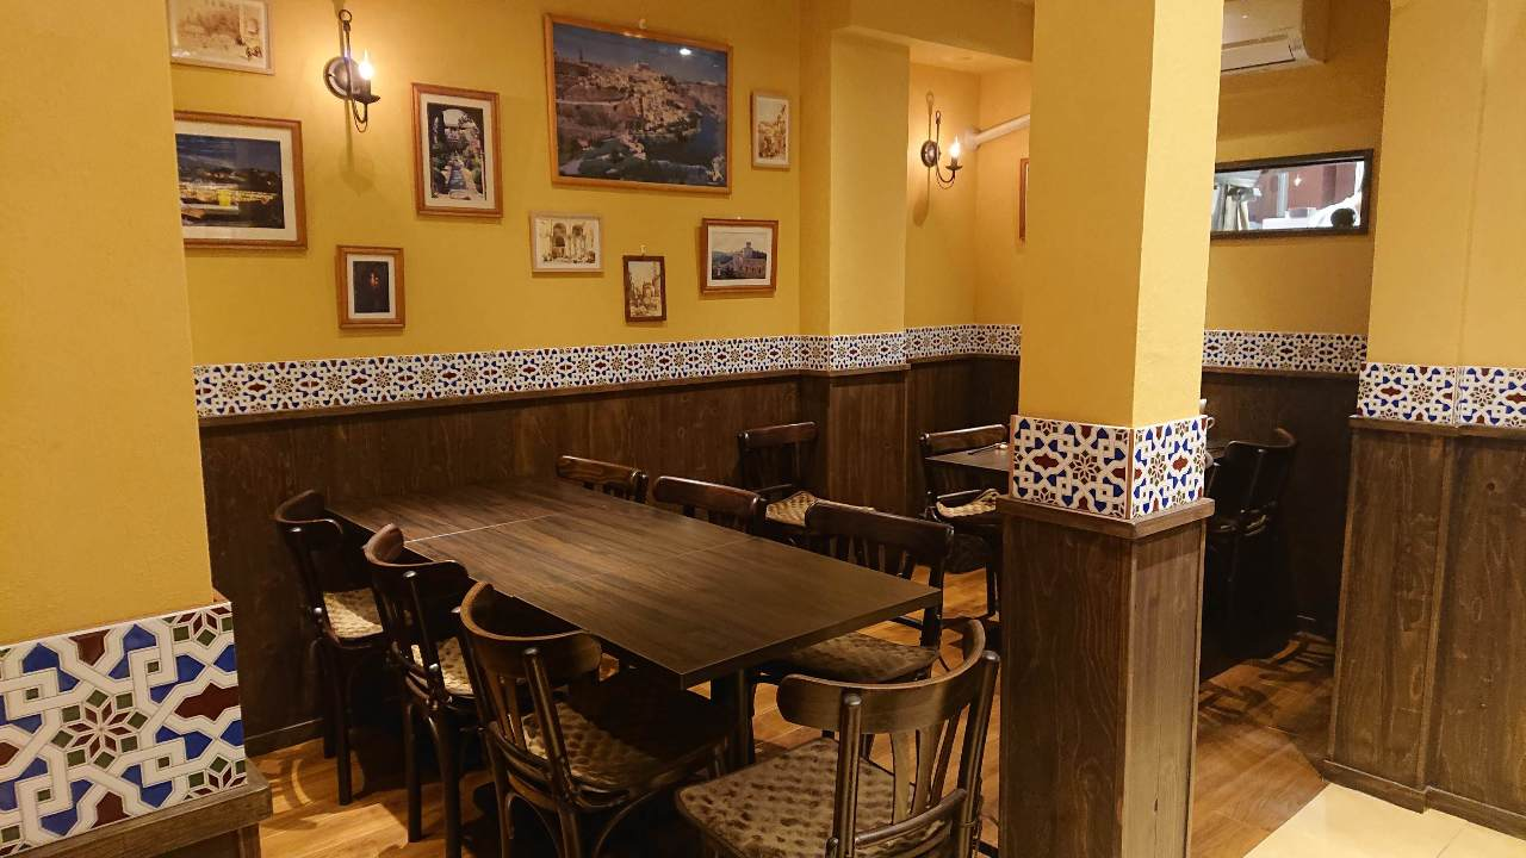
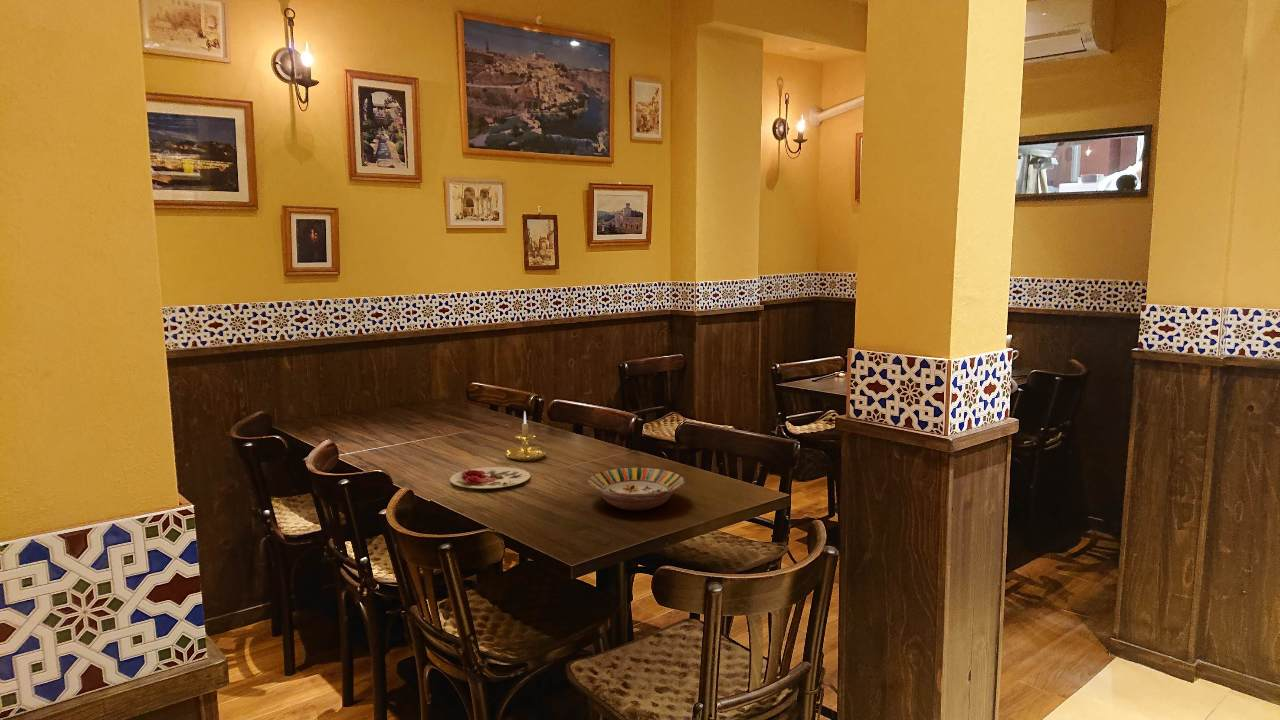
+ plate [449,466,531,490]
+ serving bowl [587,467,686,511]
+ candle holder [504,411,546,462]
